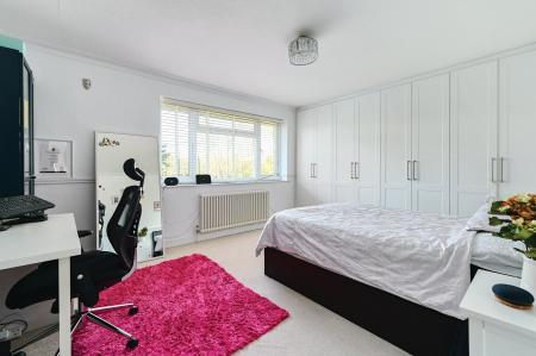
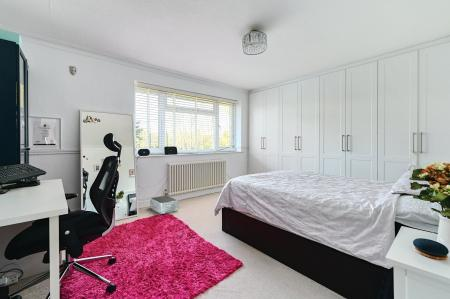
+ storage bin [149,195,179,215]
